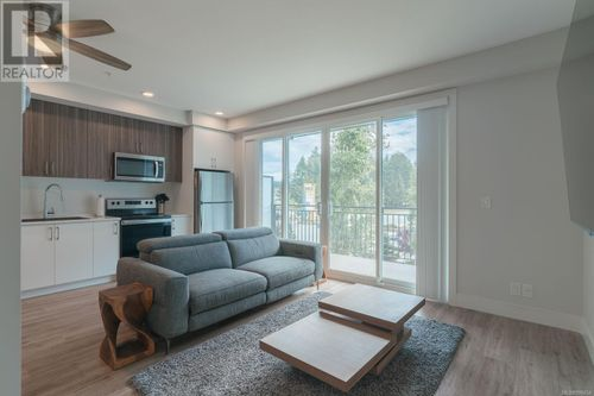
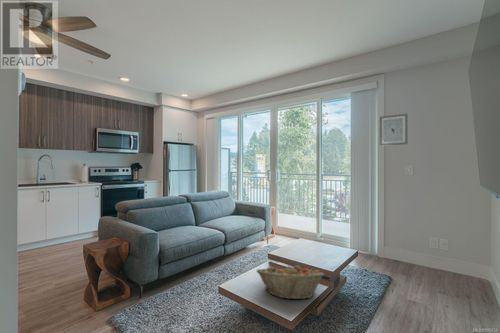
+ fruit basket [255,263,325,300]
+ wall art [379,113,409,147]
